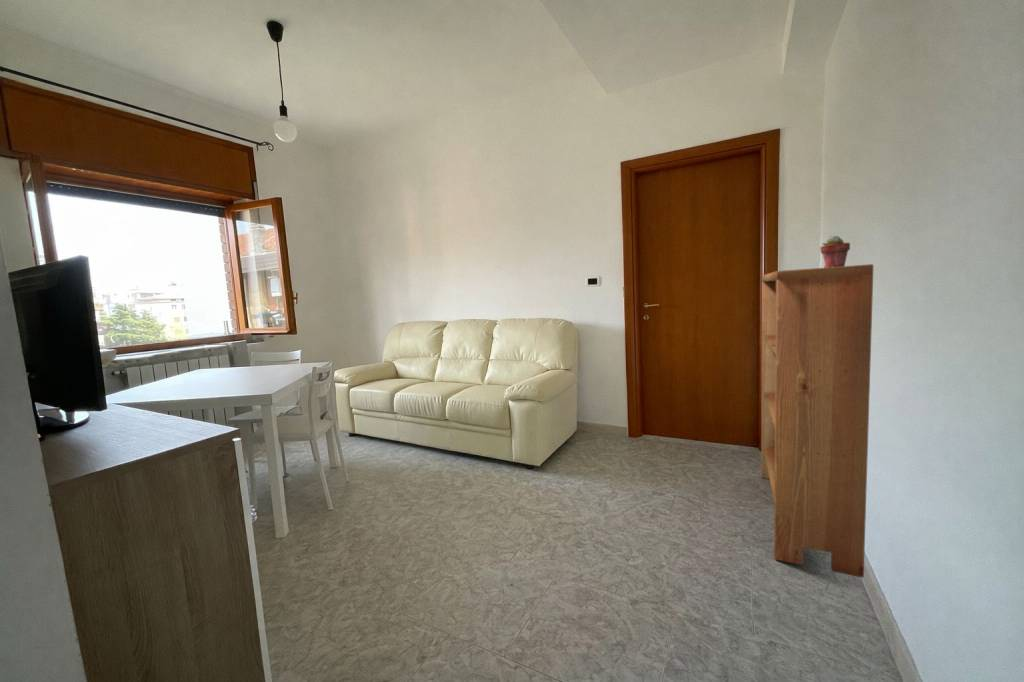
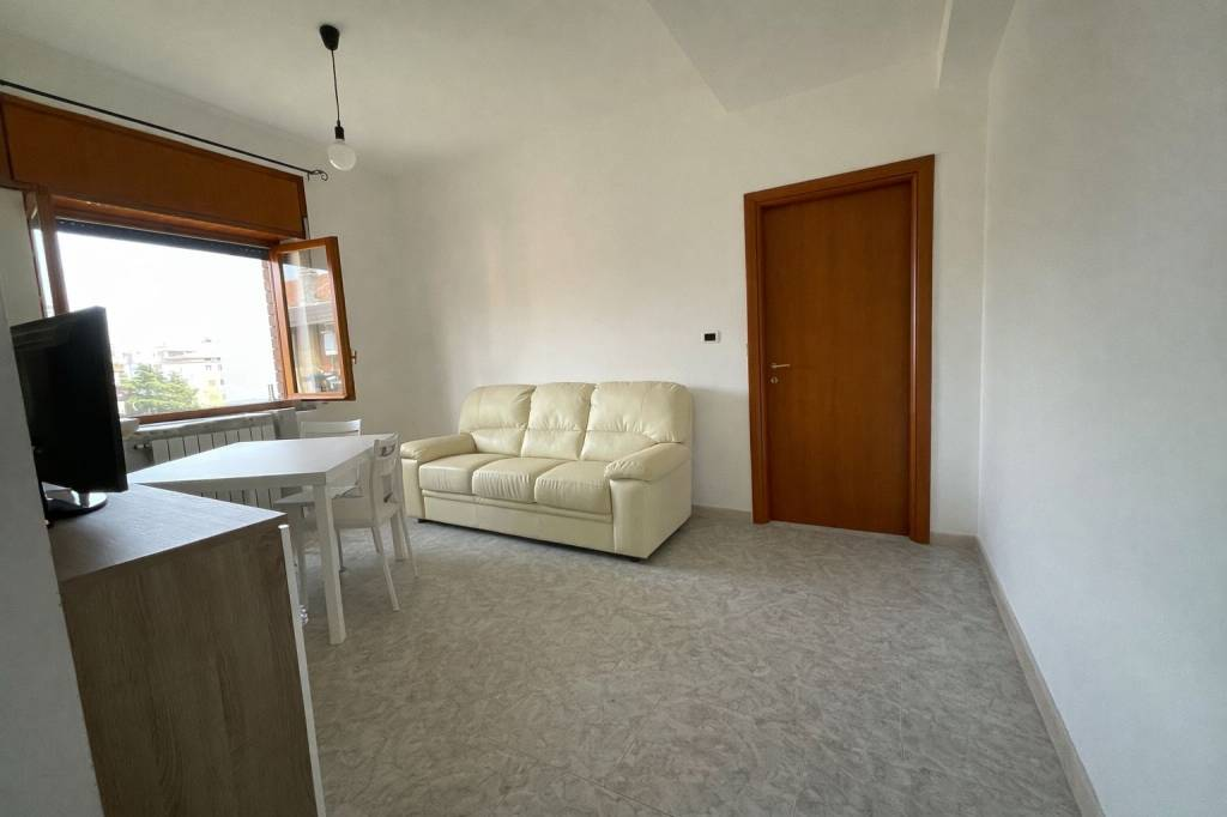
- potted succulent [819,234,851,268]
- bookshelf [760,263,875,579]
